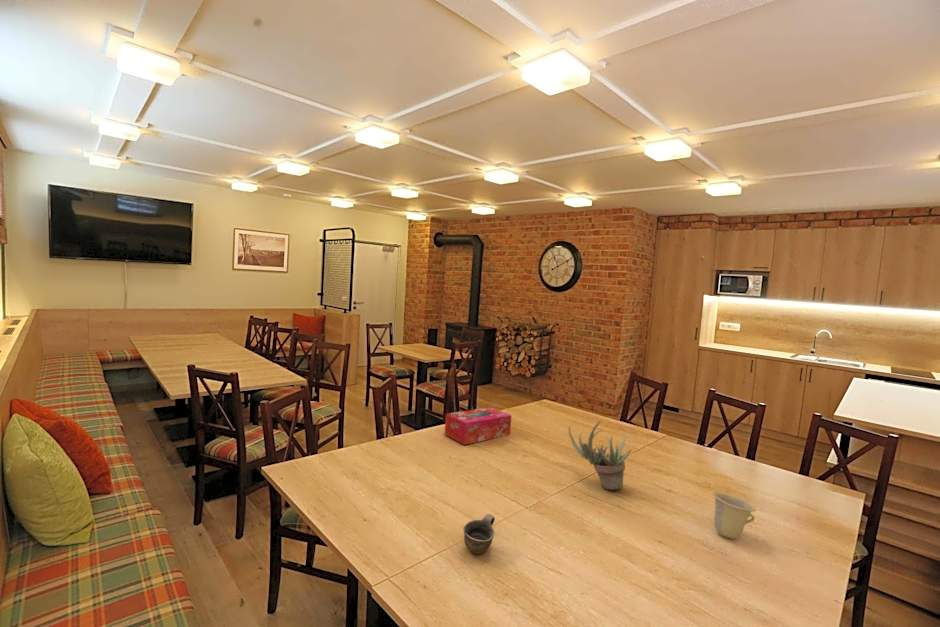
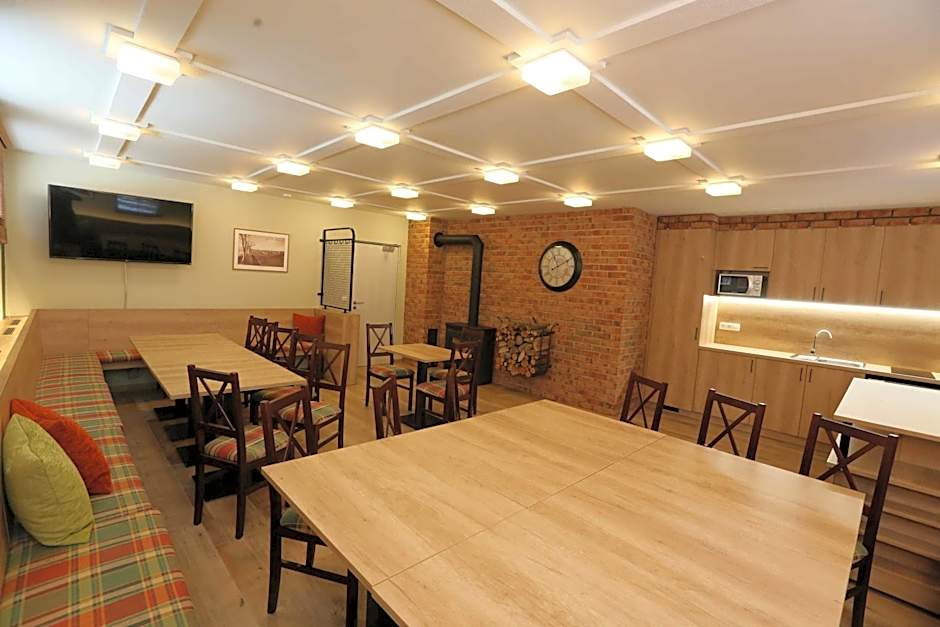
- succulent plant [568,420,632,491]
- tissue box [443,406,513,446]
- cup [712,491,757,540]
- cup [463,513,496,555]
